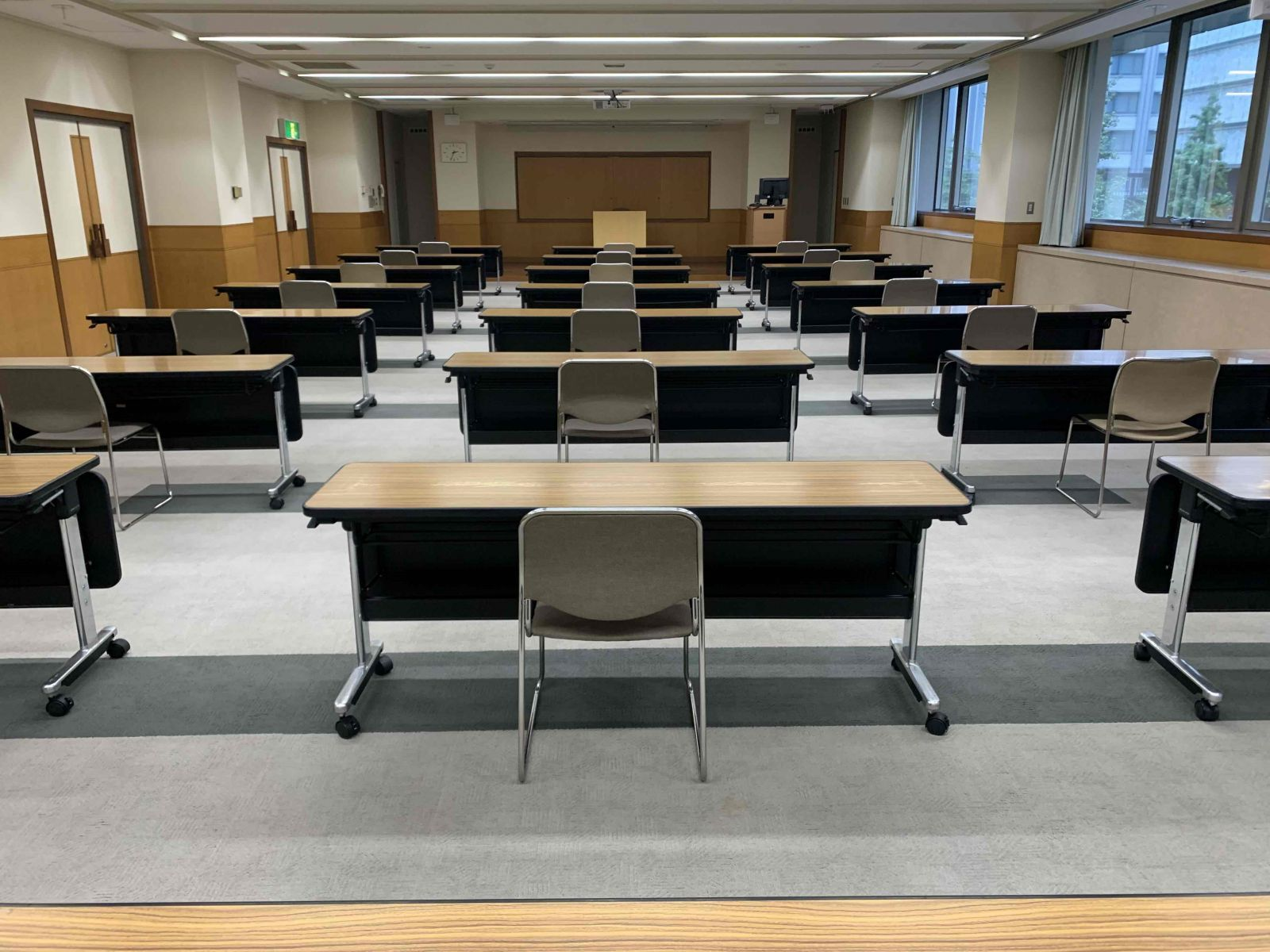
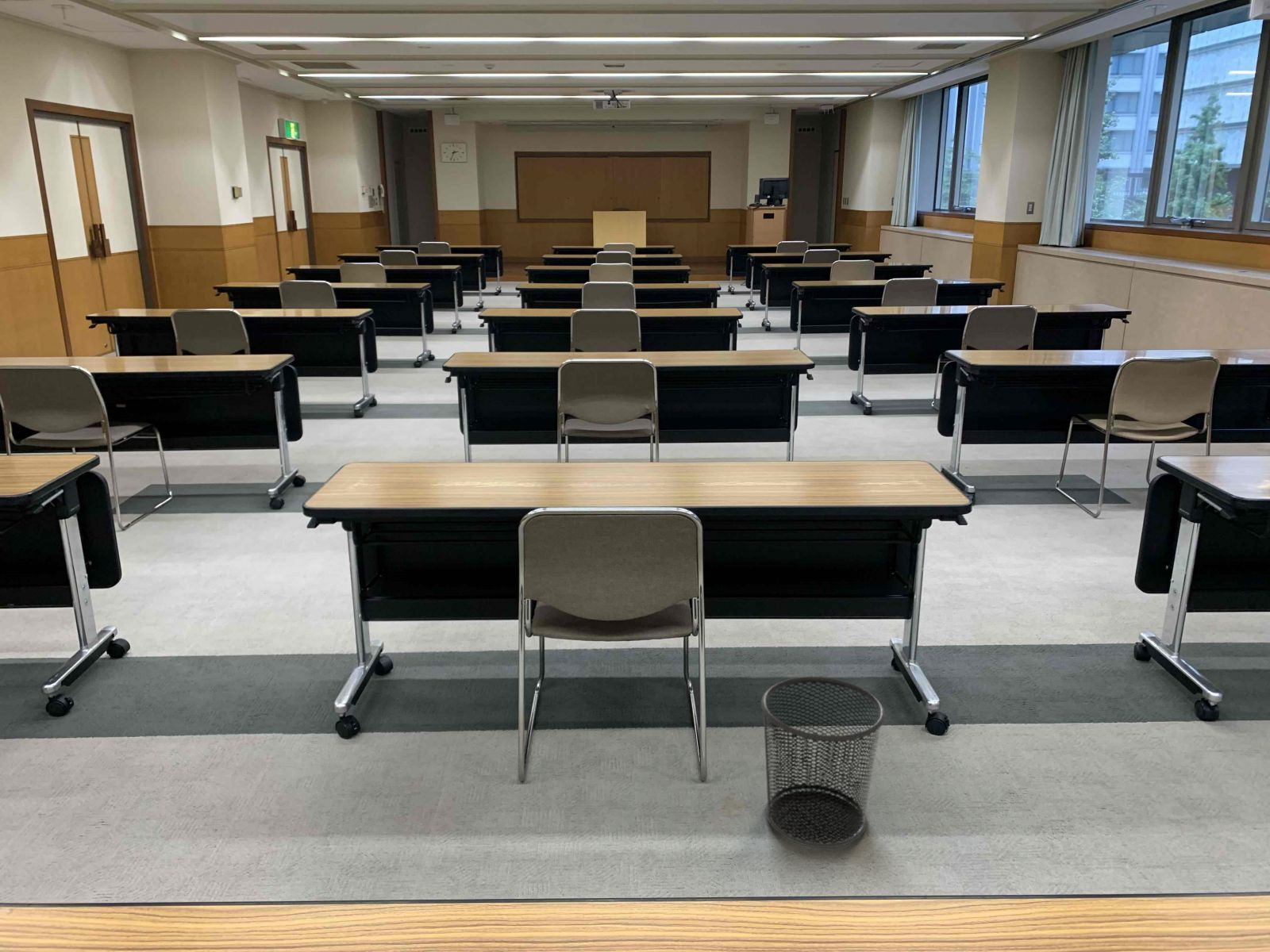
+ waste bin [760,676,886,849]
